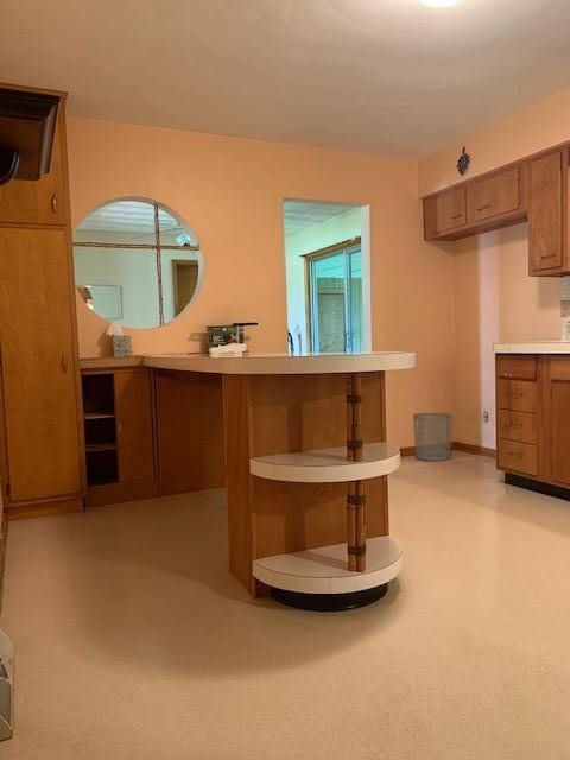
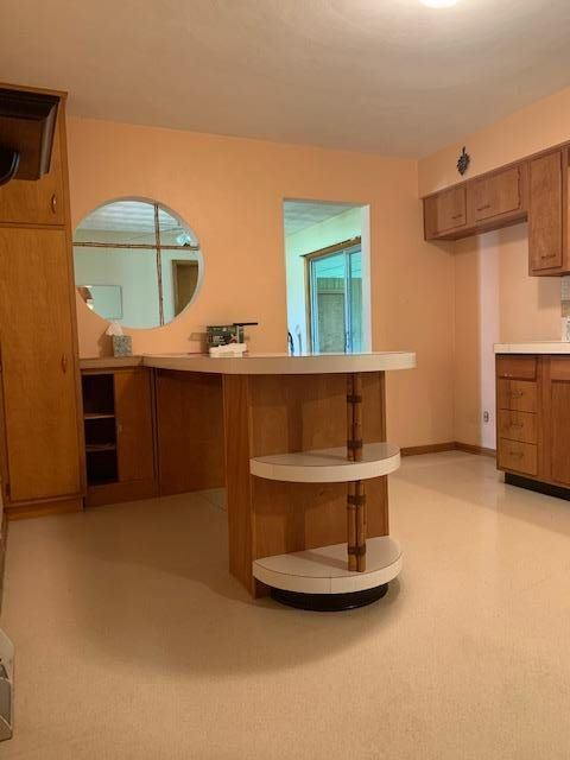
- waste bin [412,412,452,462]
